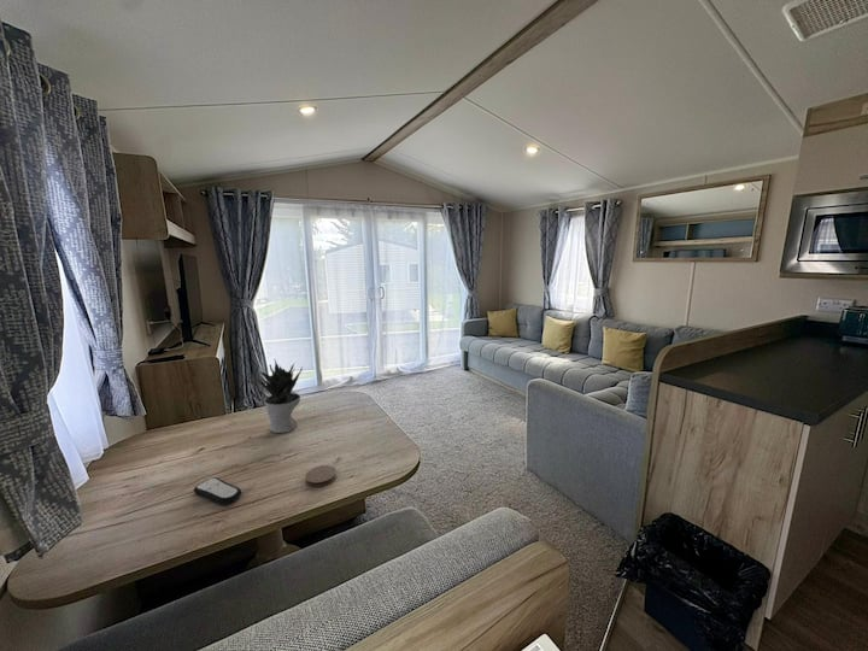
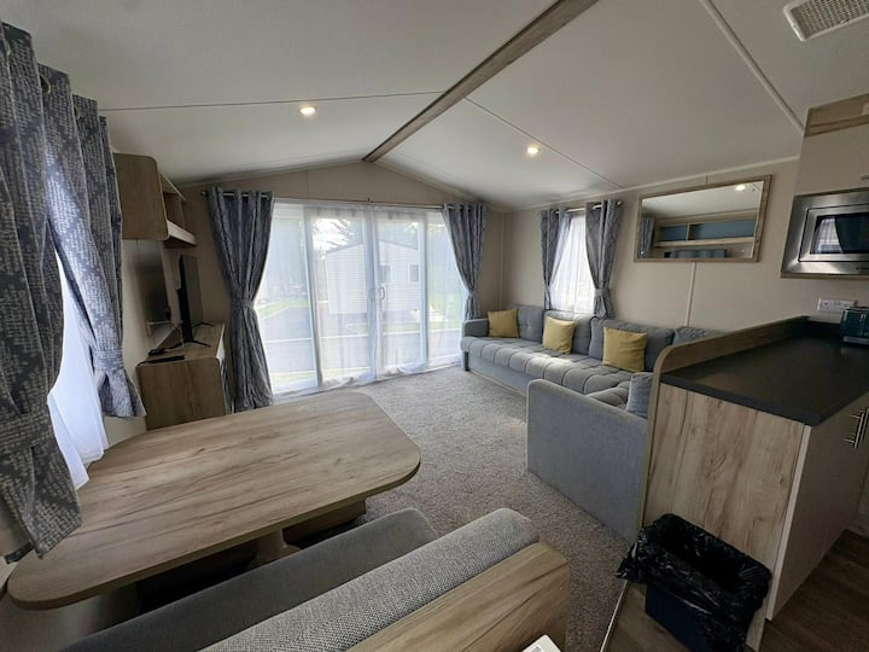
- potted plant [252,359,304,434]
- coaster [305,464,338,487]
- remote control [193,476,242,505]
